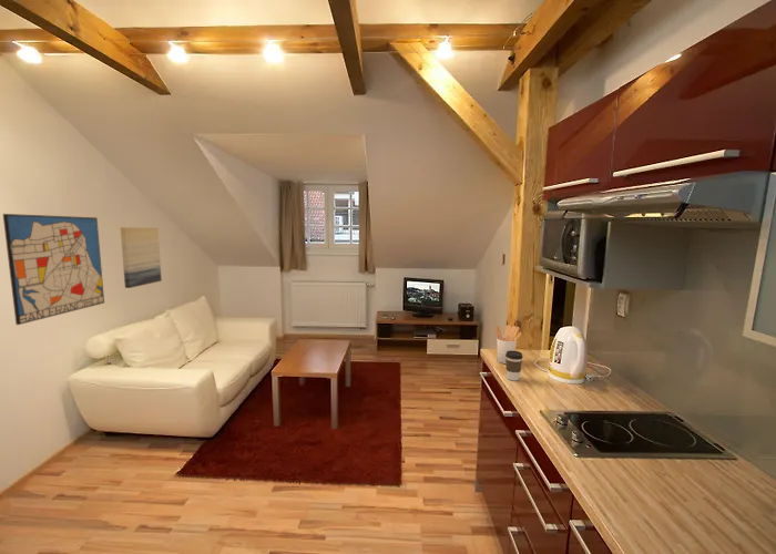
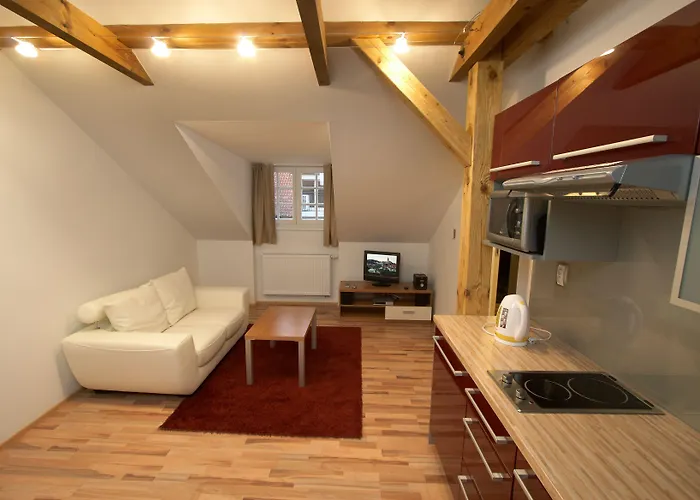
- wall art [2,213,105,326]
- coffee cup [504,350,524,381]
- utensil holder [494,324,522,365]
- wall art [120,226,163,289]
